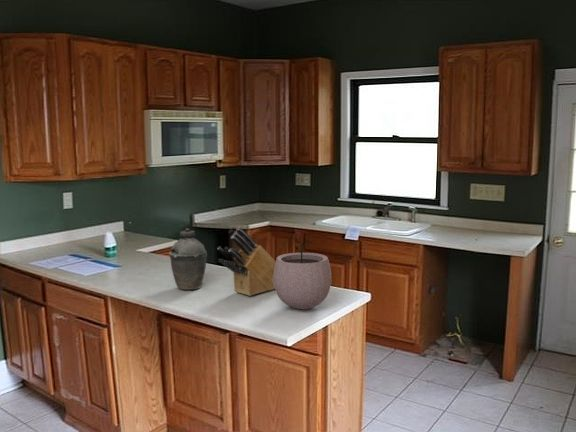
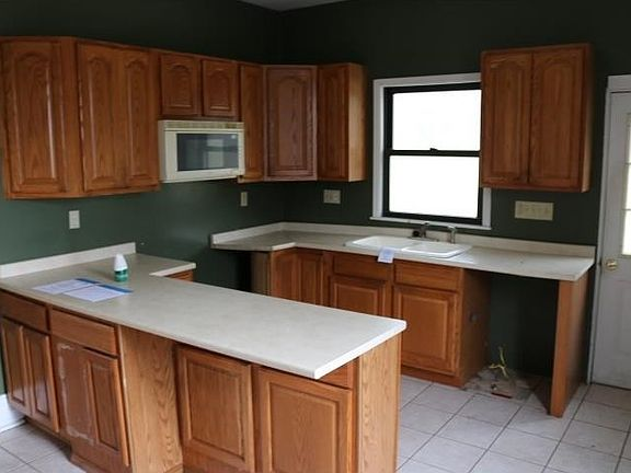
- plant pot [273,235,332,310]
- knife block [216,226,276,297]
- kettle [168,227,208,291]
